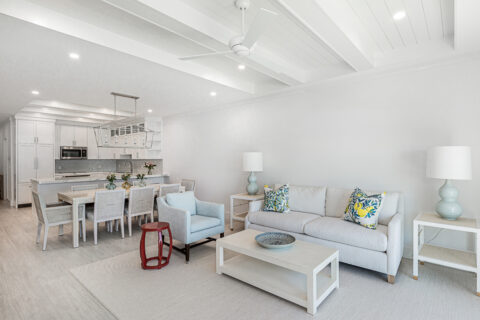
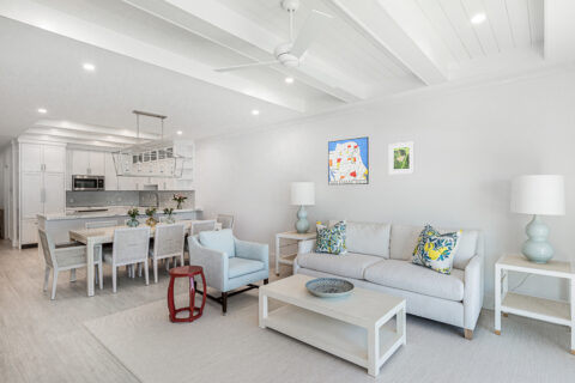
+ wall art [327,136,370,186]
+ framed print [388,140,416,175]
